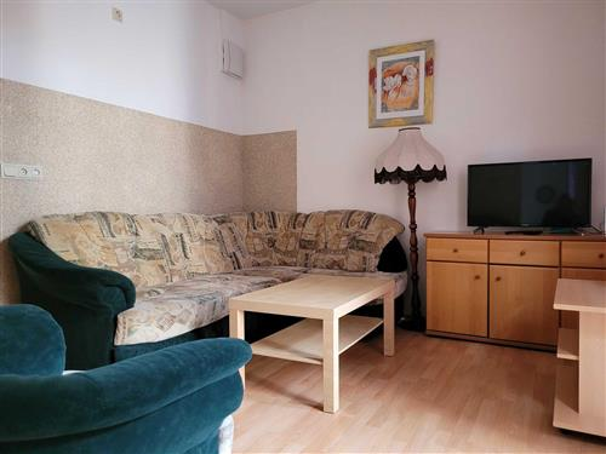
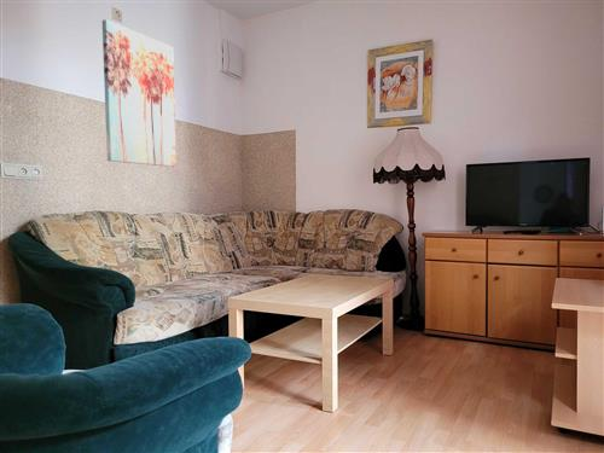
+ wall art [101,18,178,168]
